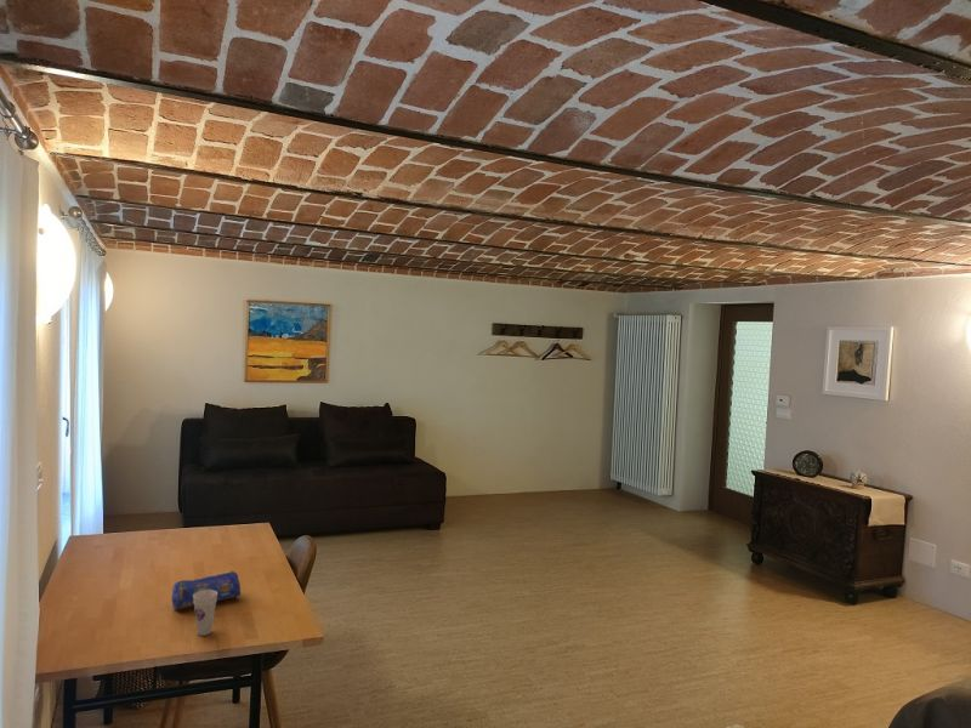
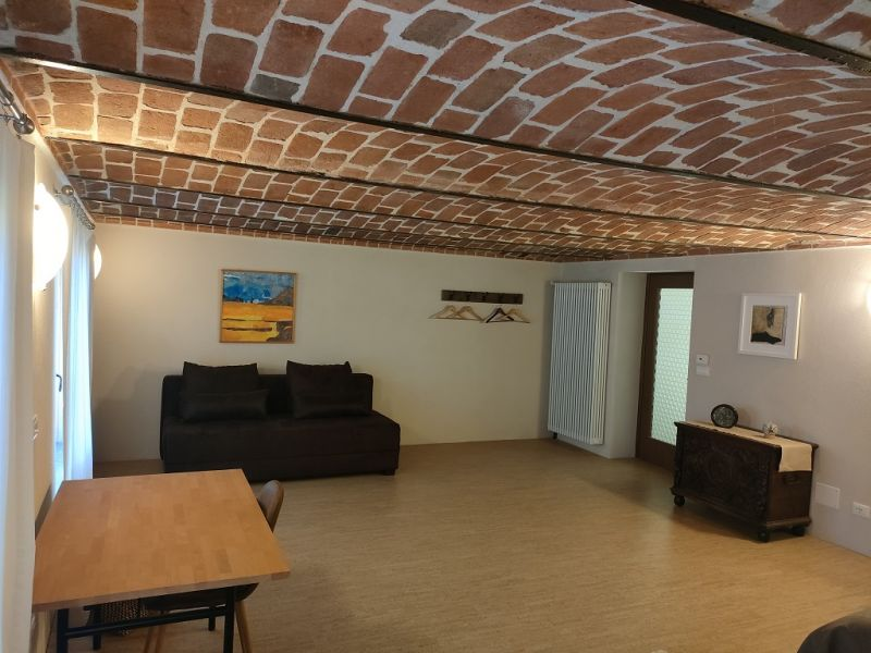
- cup [193,590,217,637]
- pencil case [170,570,242,610]
